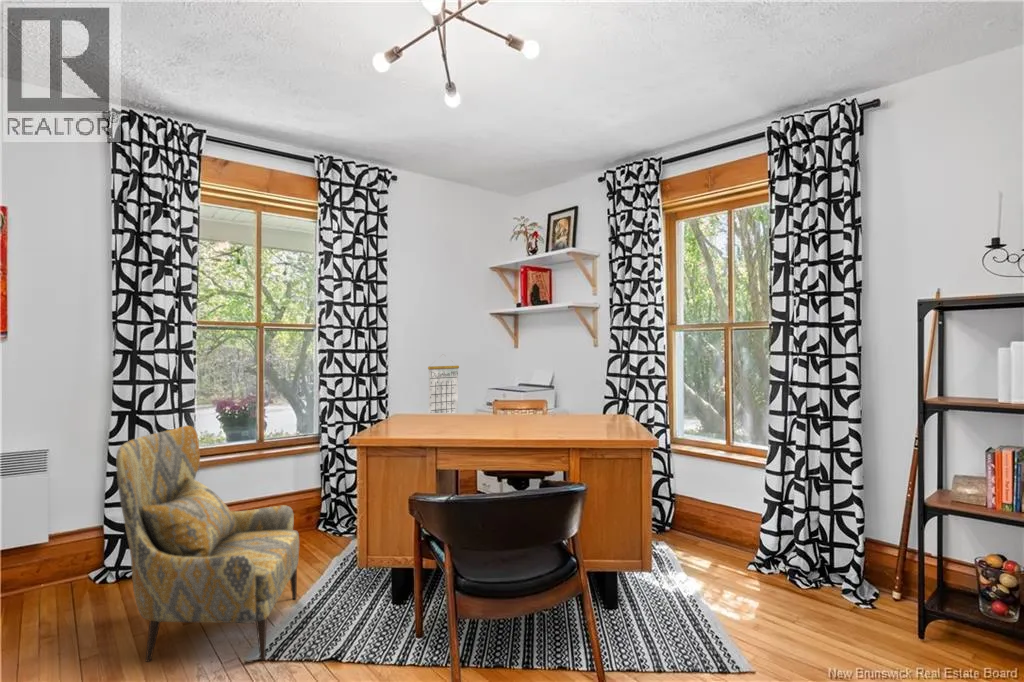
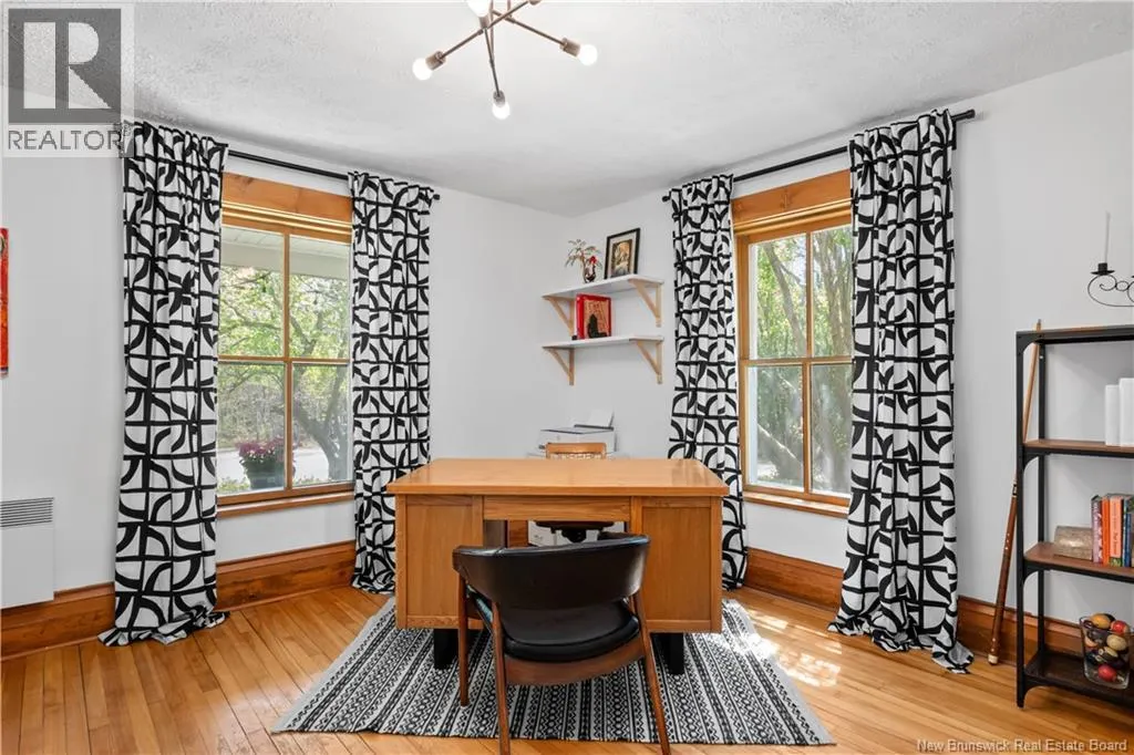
- armchair [115,425,300,663]
- calendar [427,353,460,414]
